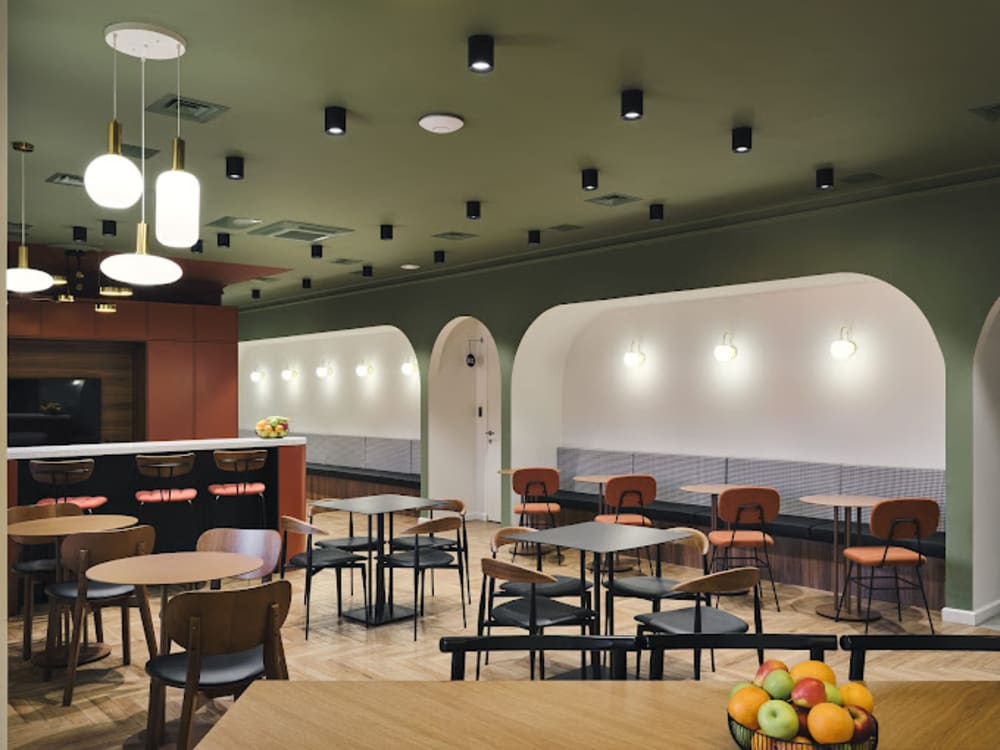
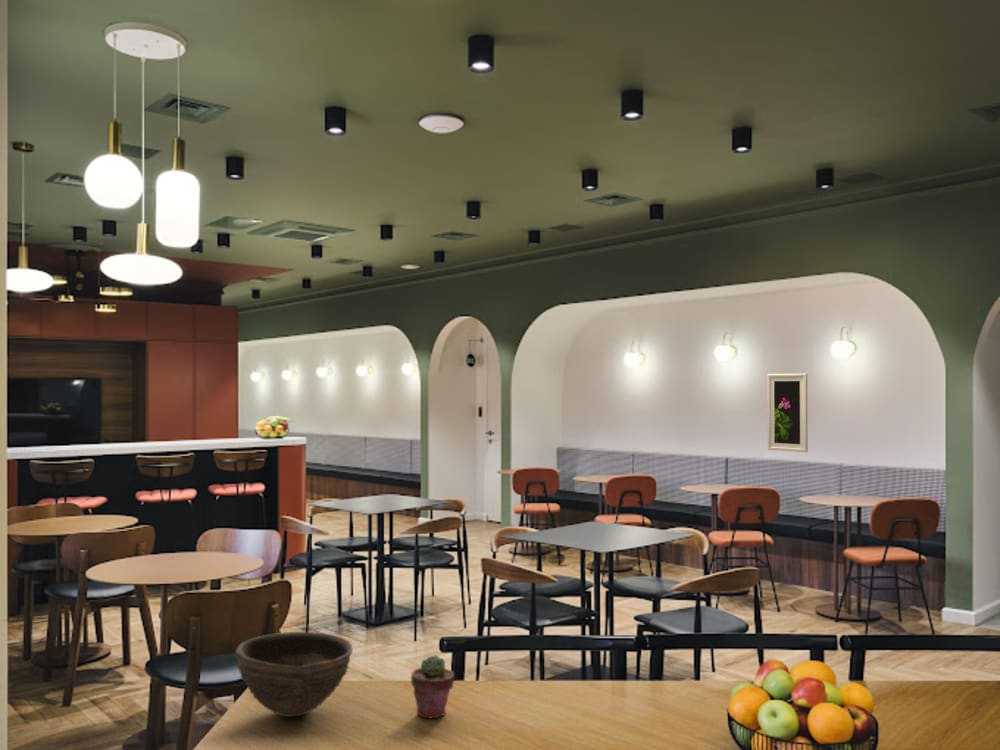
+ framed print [767,373,809,453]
+ bowl [234,631,354,718]
+ potted succulent [410,654,455,719]
